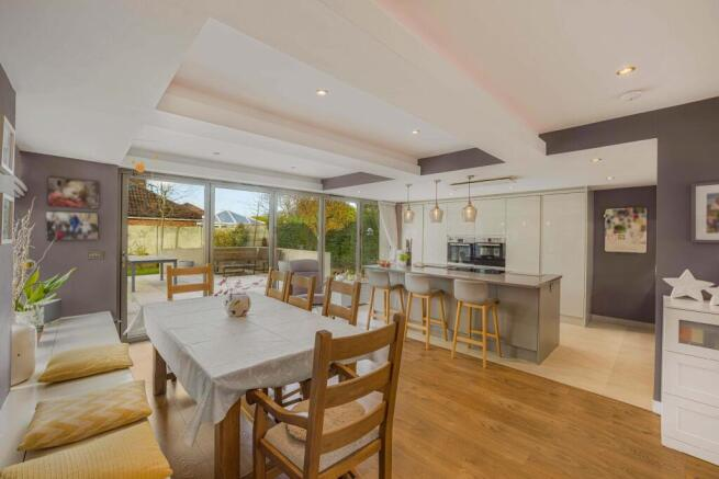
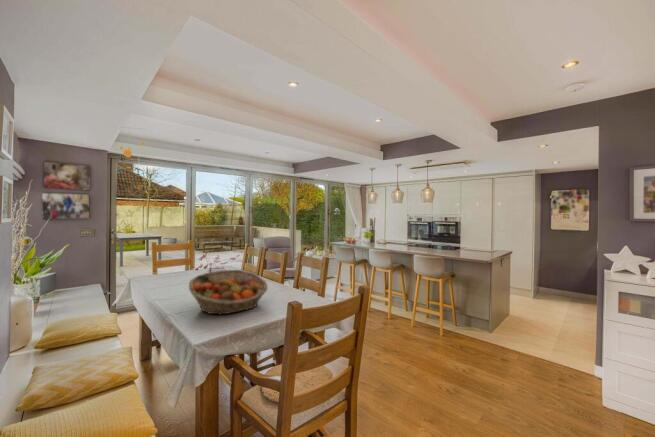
+ fruit basket [188,269,269,315]
